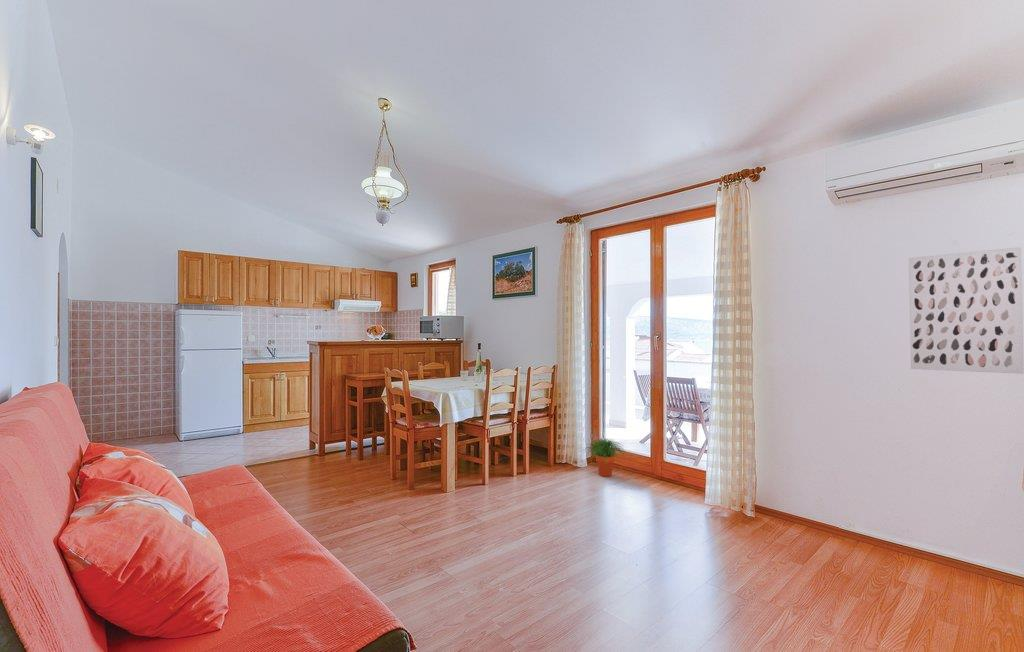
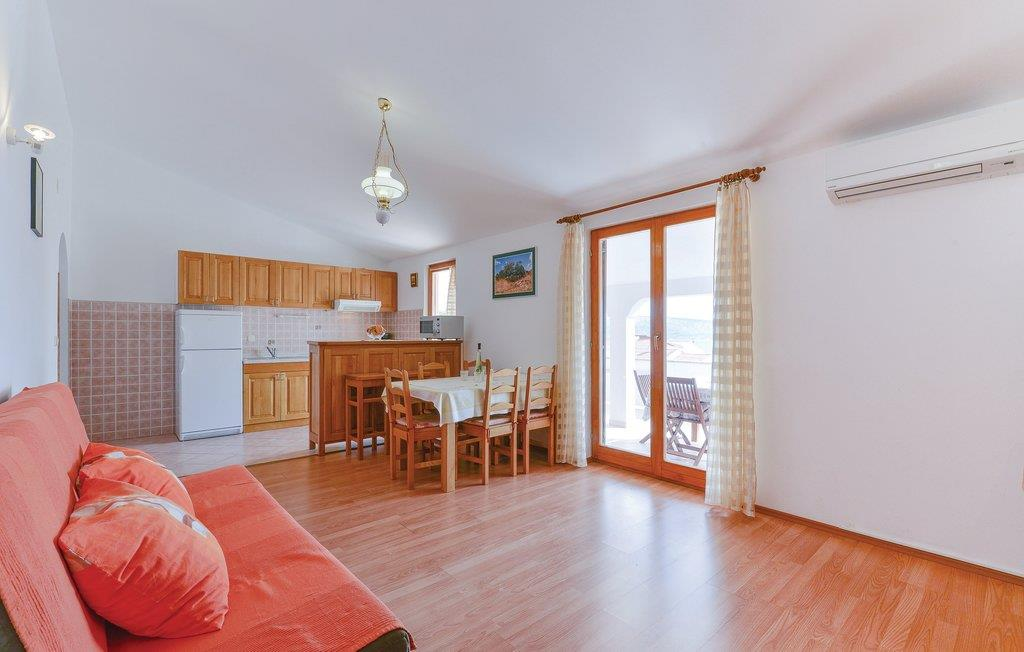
- wall art [908,246,1024,375]
- potted plant [583,437,626,478]
